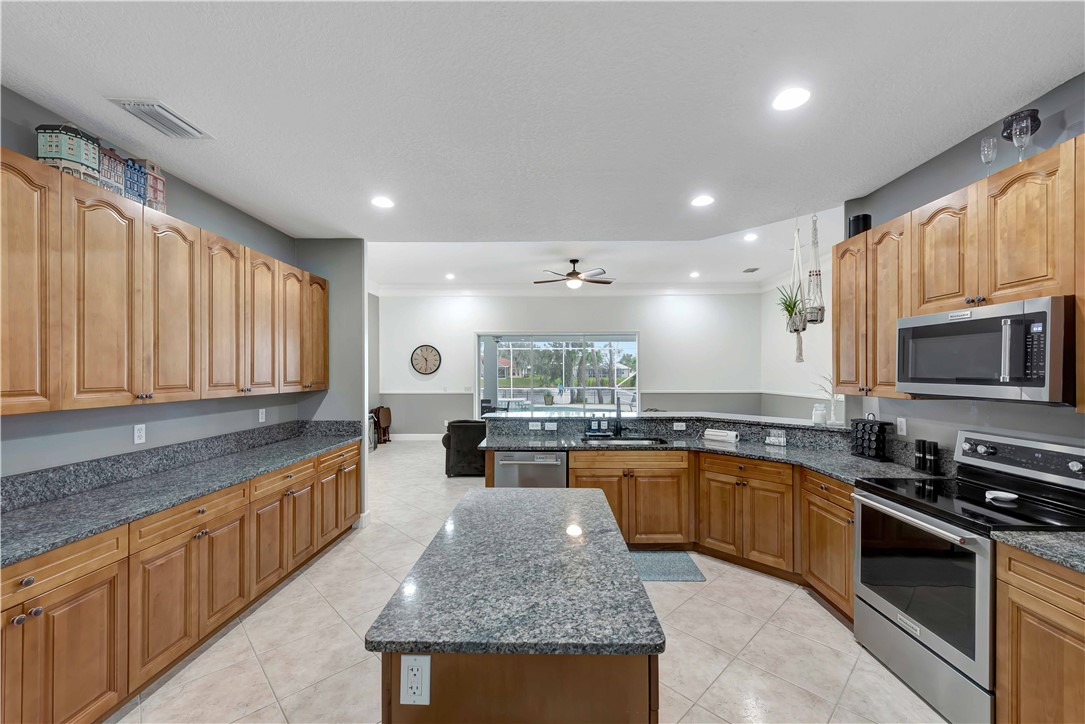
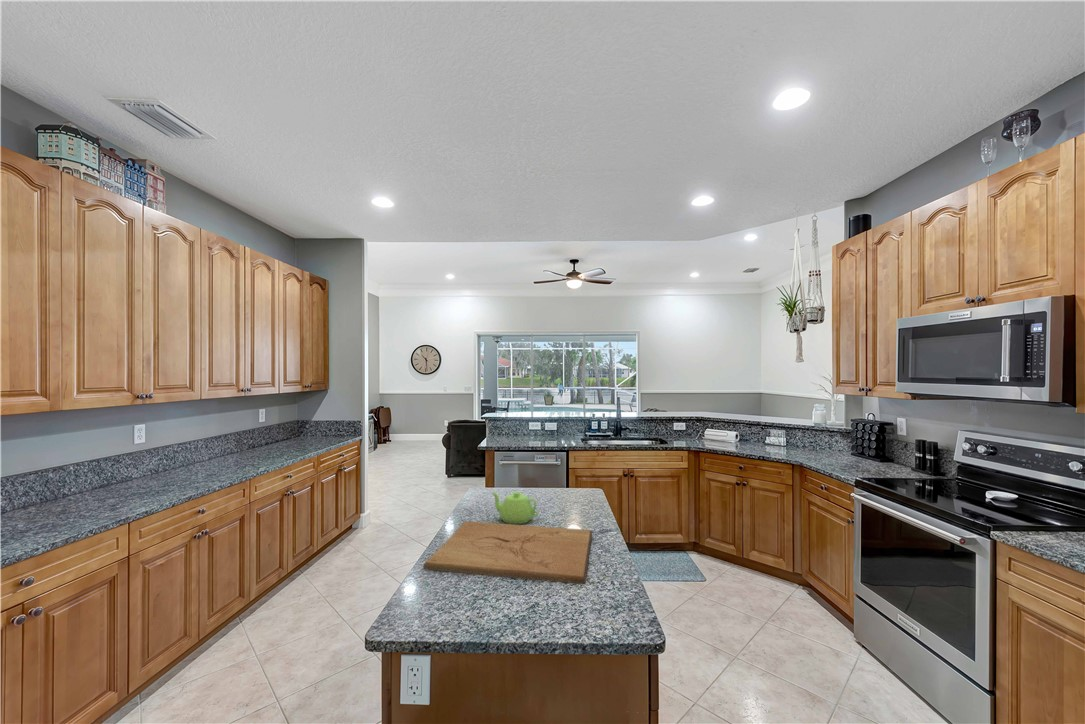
+ teapot [490,491,539,525]
+ cutting board [423,520,593,585]
